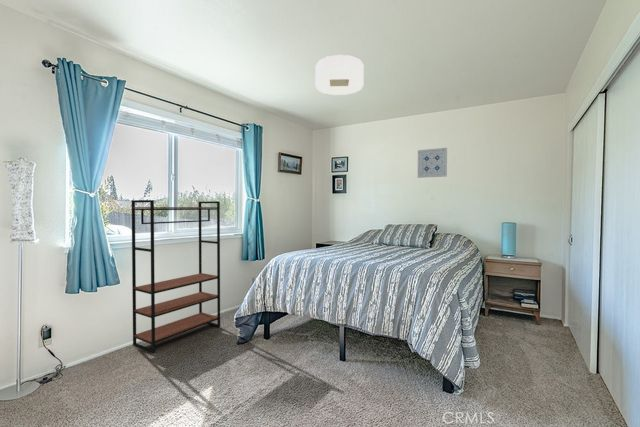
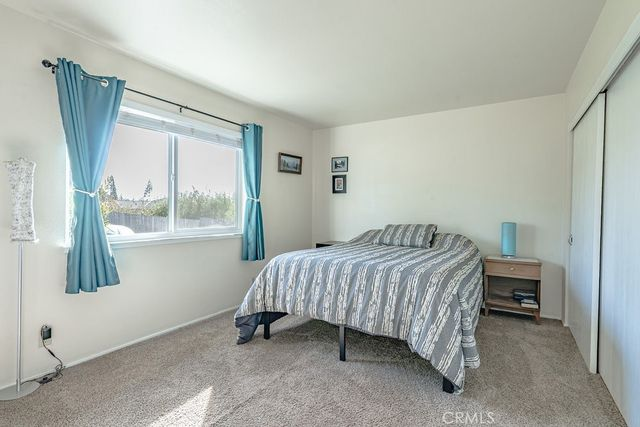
- wall art [417,147,448,179]
- bookshelf [131,199,221,354]
- ceiling light [315,54,364,96]
